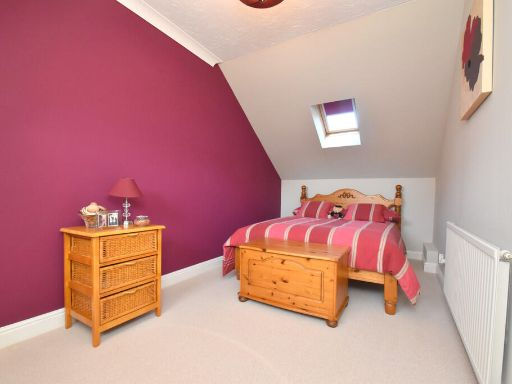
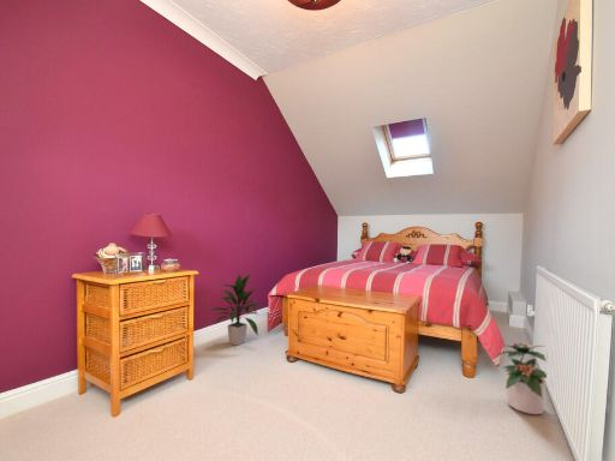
+ potted plant [495,342,548,415]
+ indoor plant [207,273,259,347]
